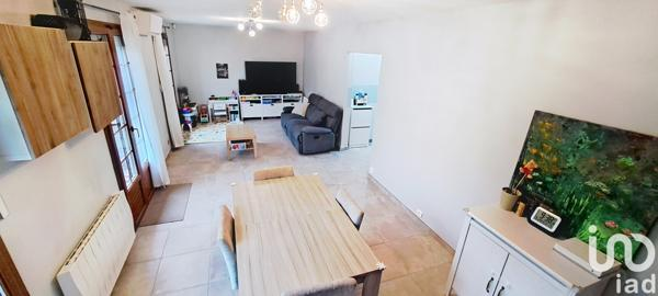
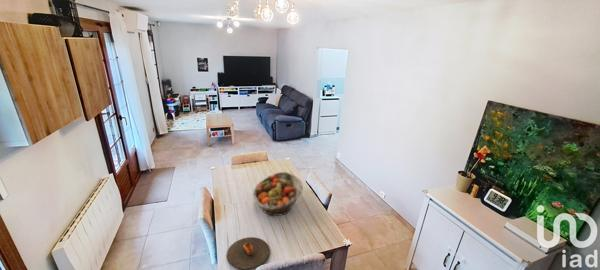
+ fruit basket [252,171,304,217]
+ plate [226,236,271,270]
